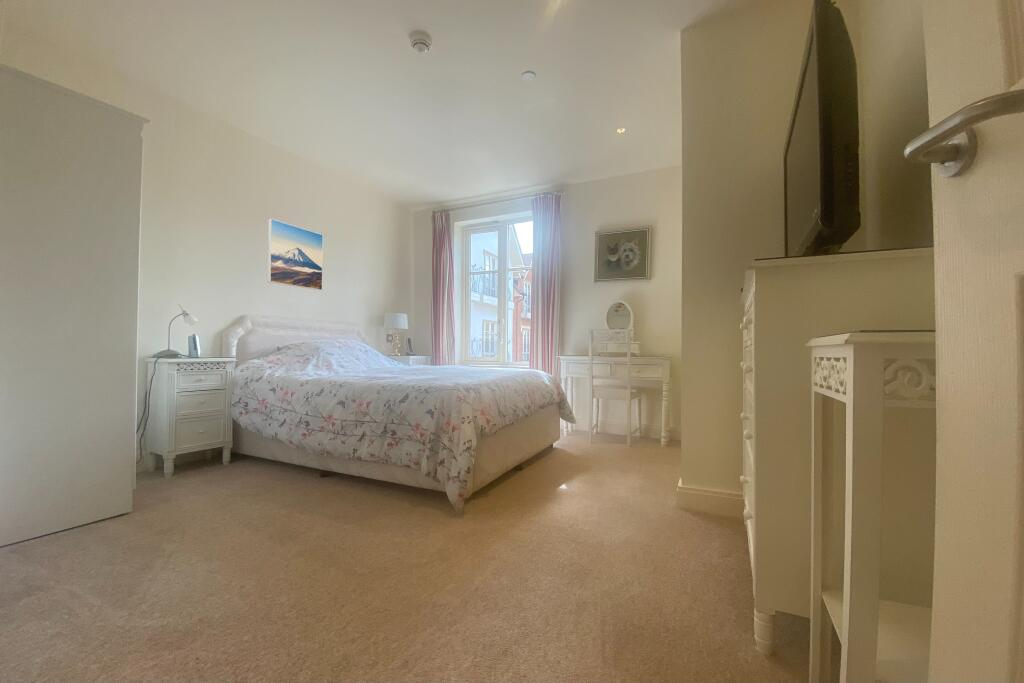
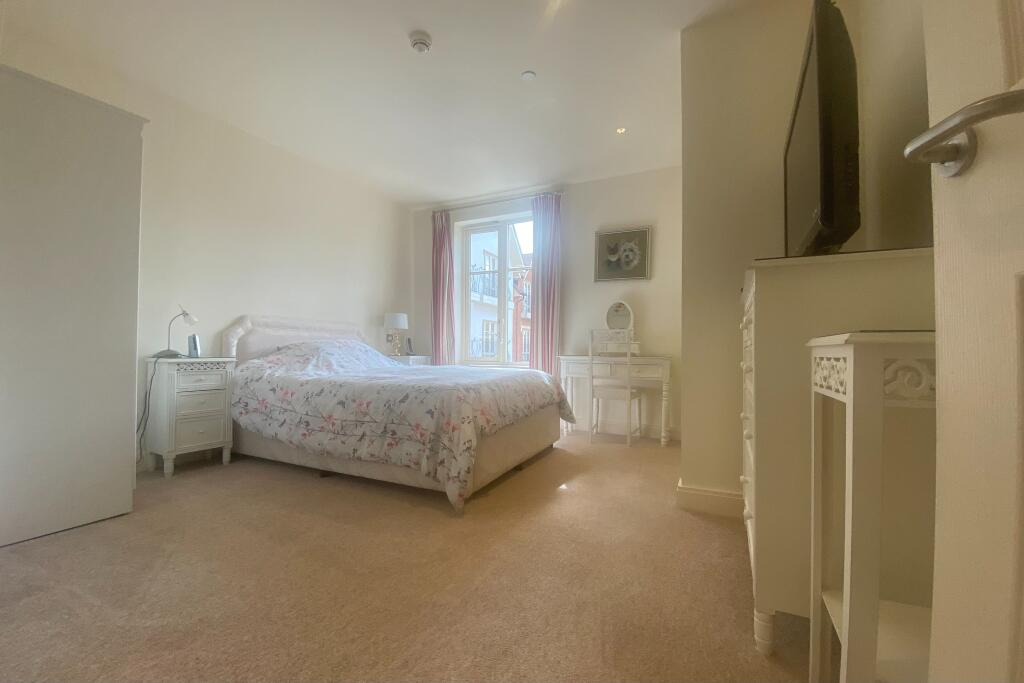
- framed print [267,218,324,291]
